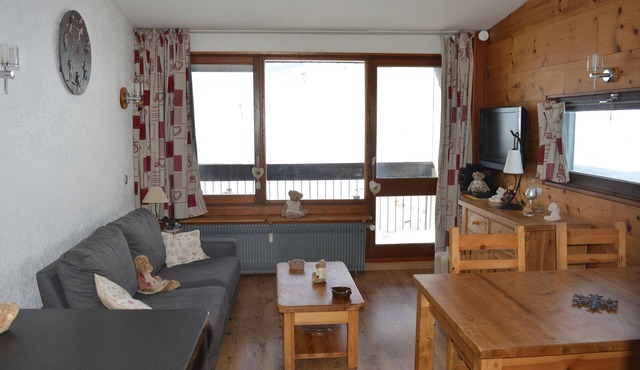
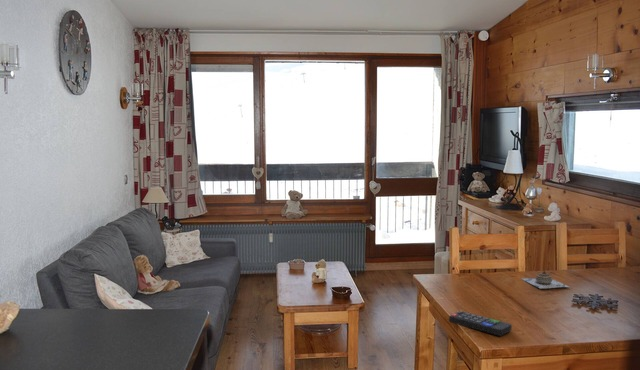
+ decorative bowl [521,270,570,290]
+ remote control [448,310,513,337]
